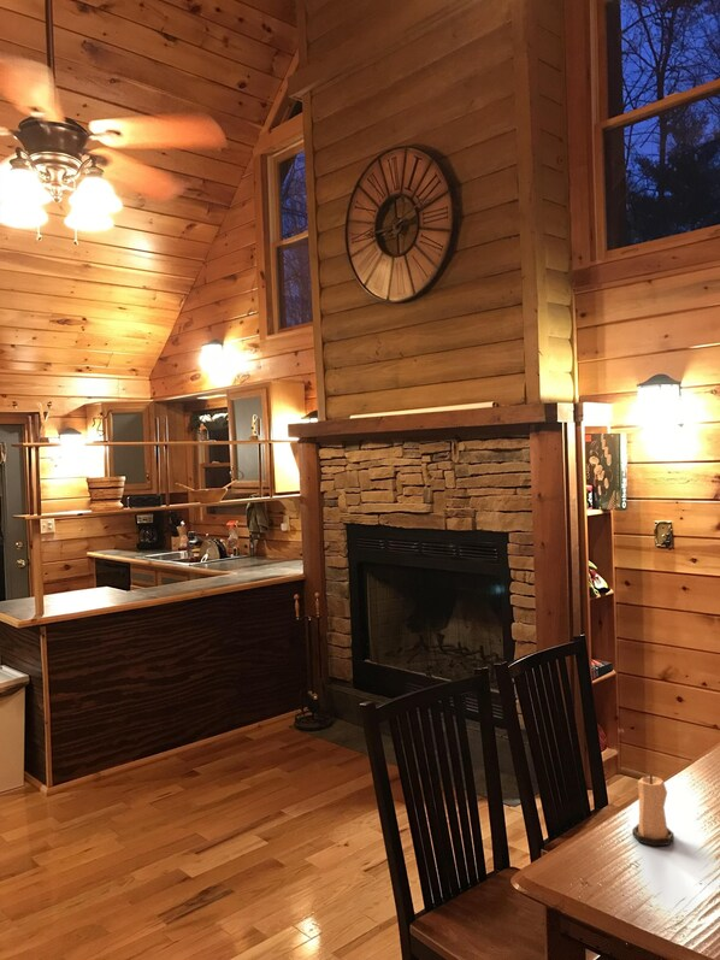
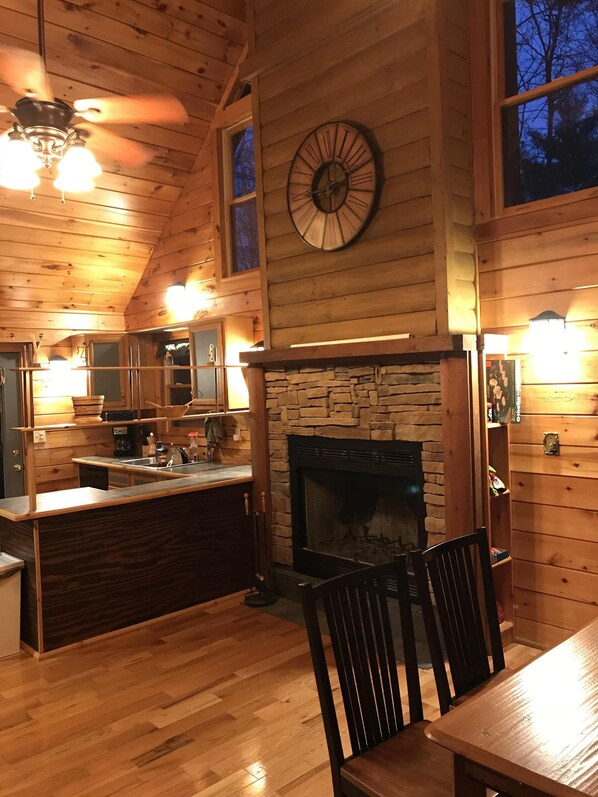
- candle [631,773,675,847]
